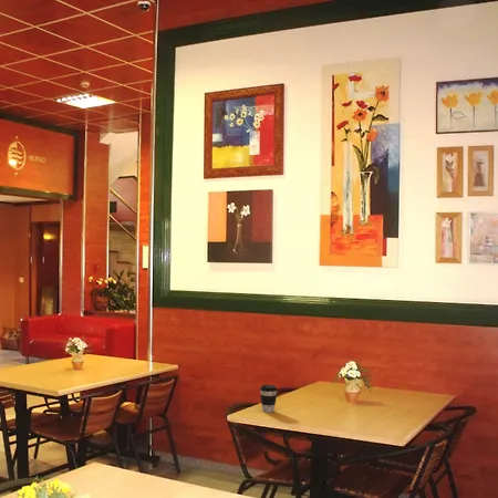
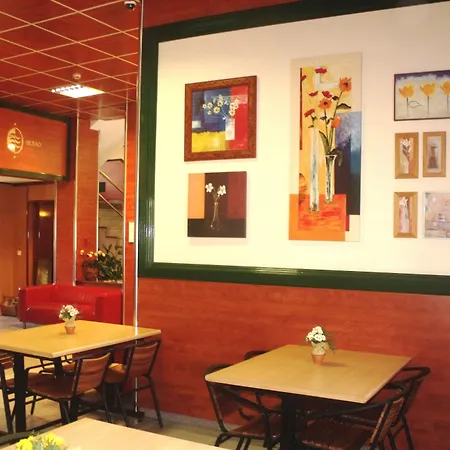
- coffee cup [259,384,279,414]
